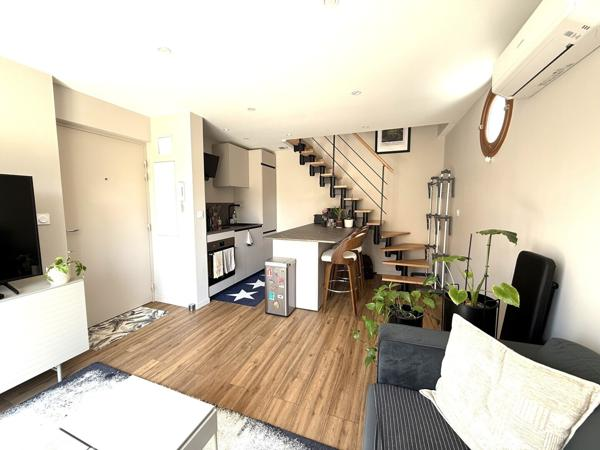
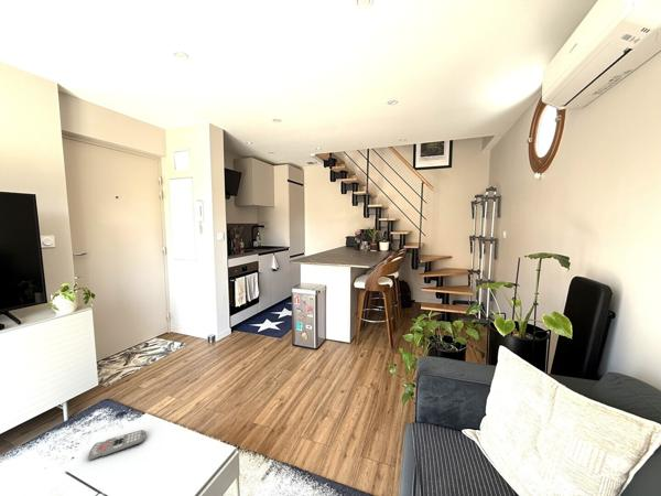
+ remote control [88,429,148,461]
